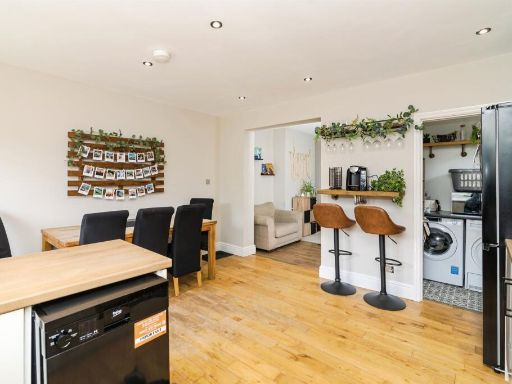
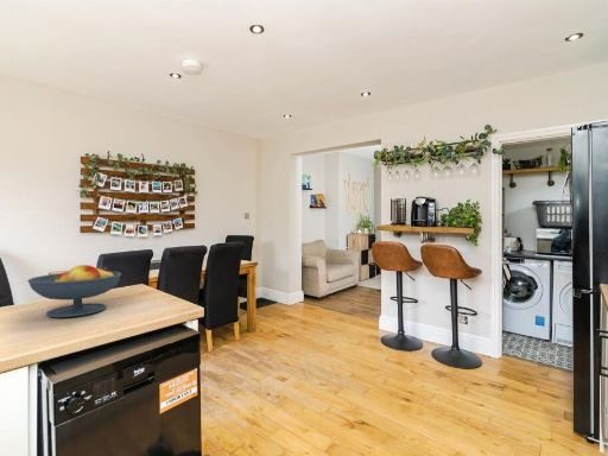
+ fruit bowl [26,264,122,318]
